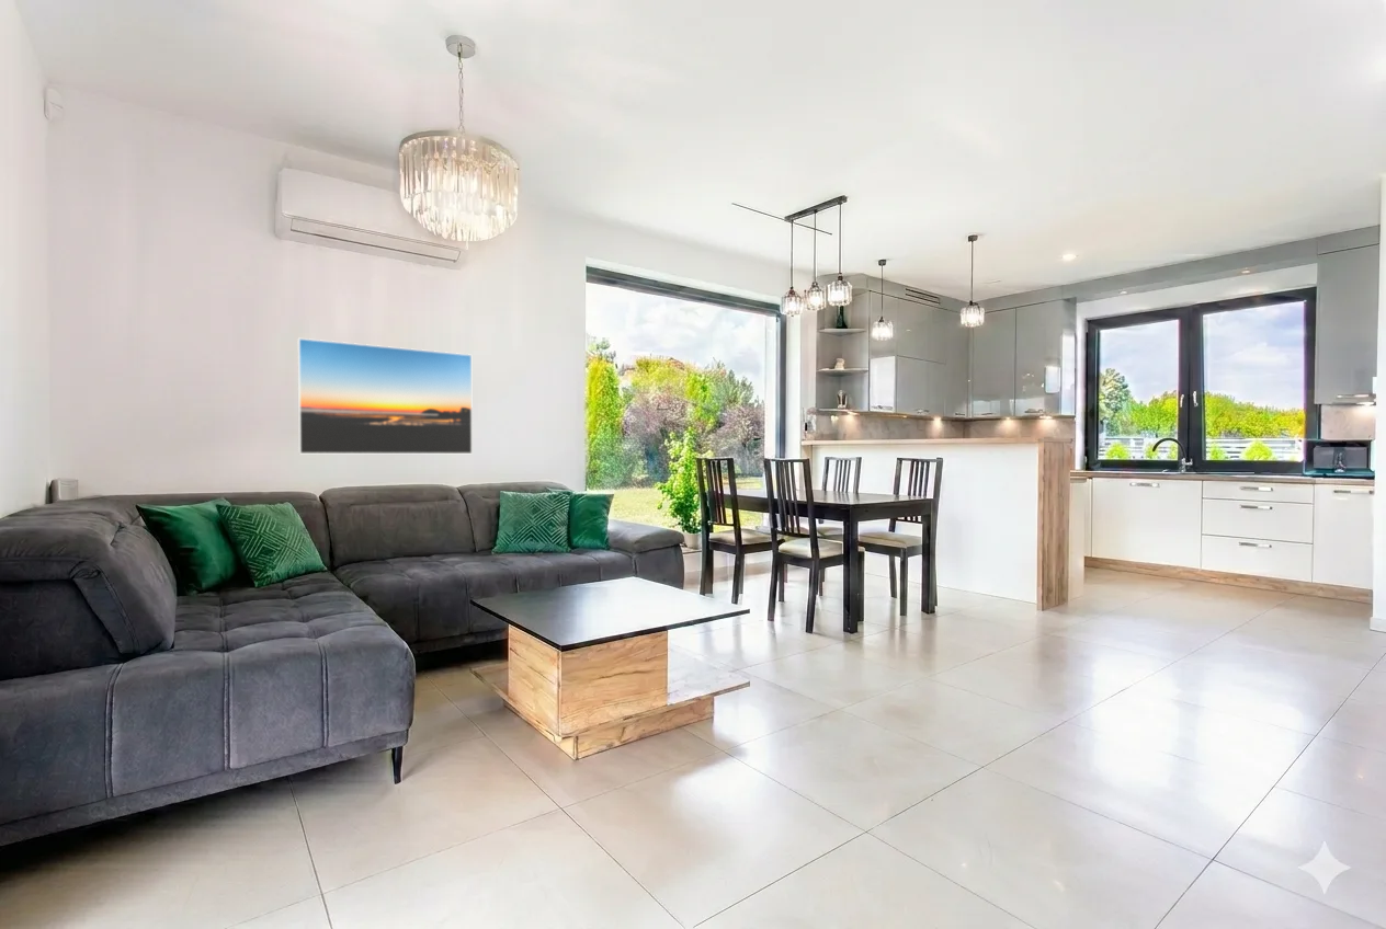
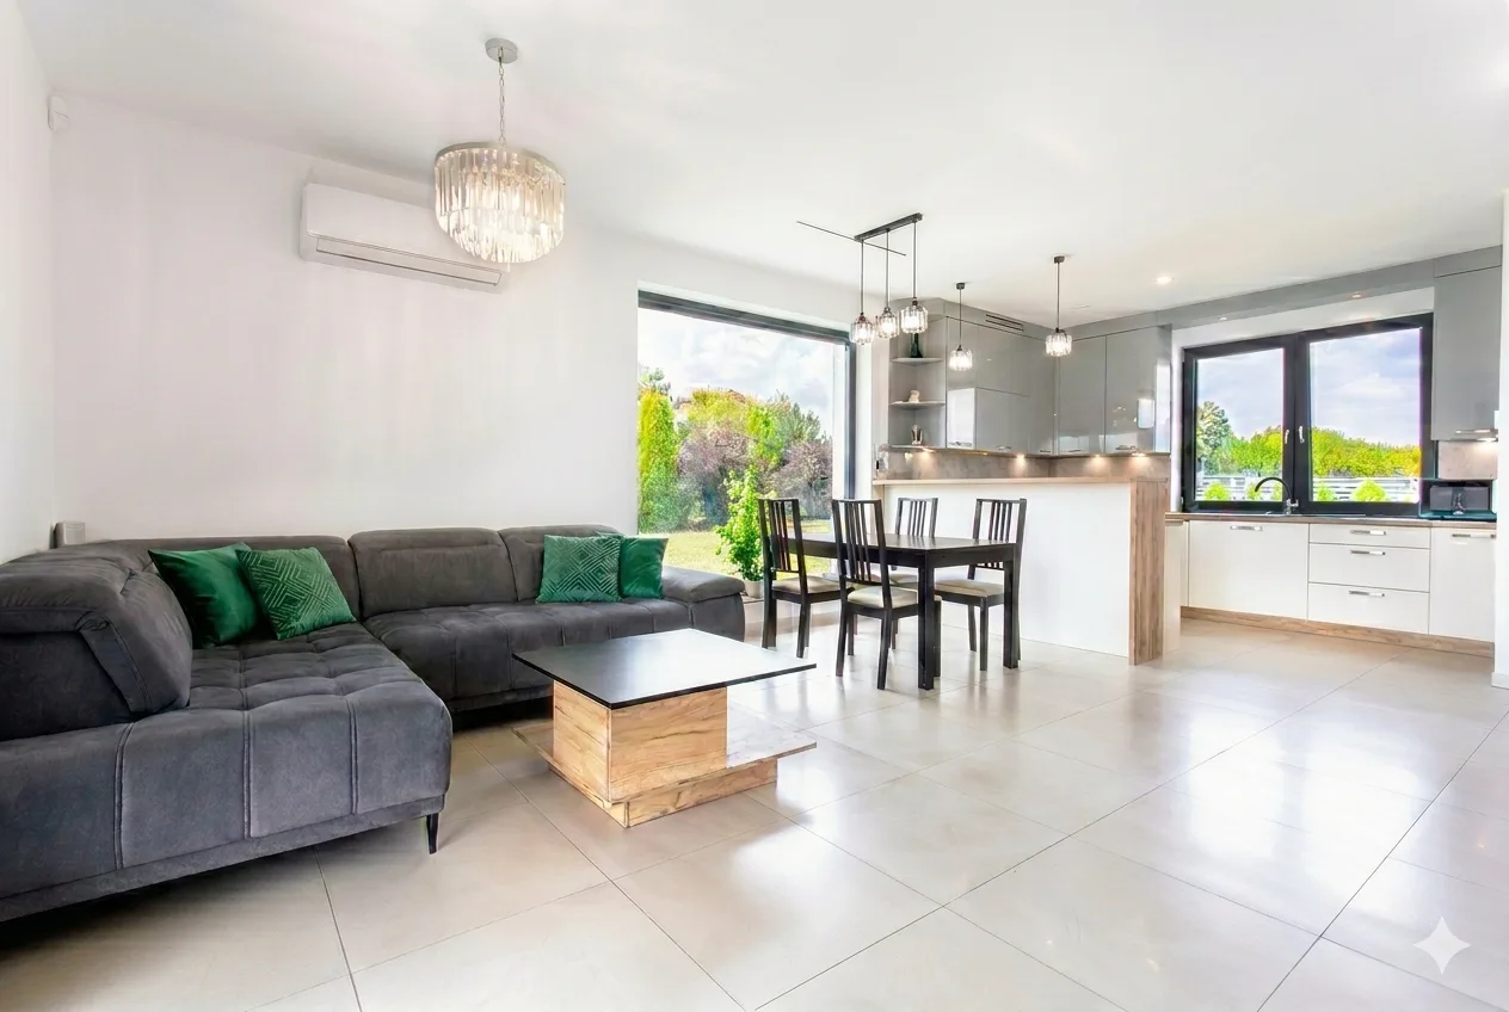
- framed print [296,337,474,455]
